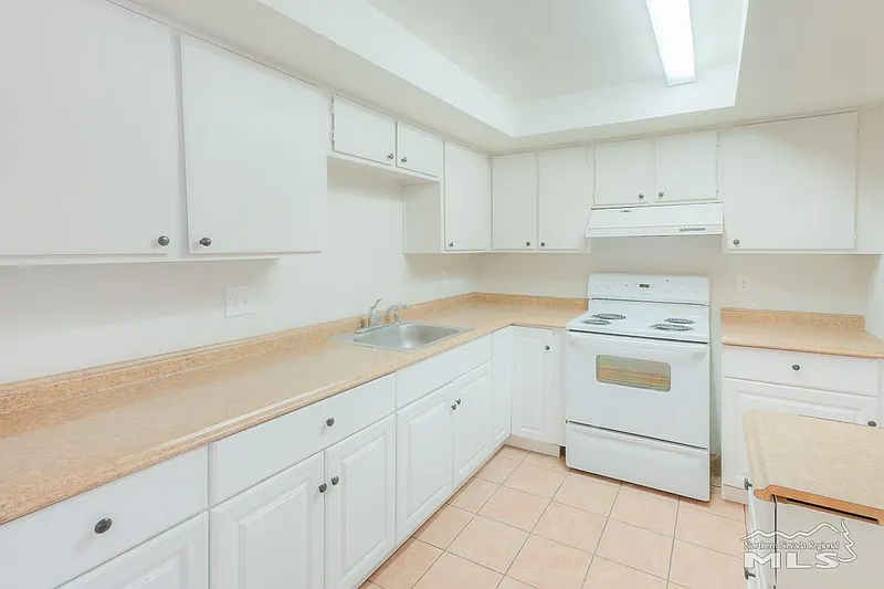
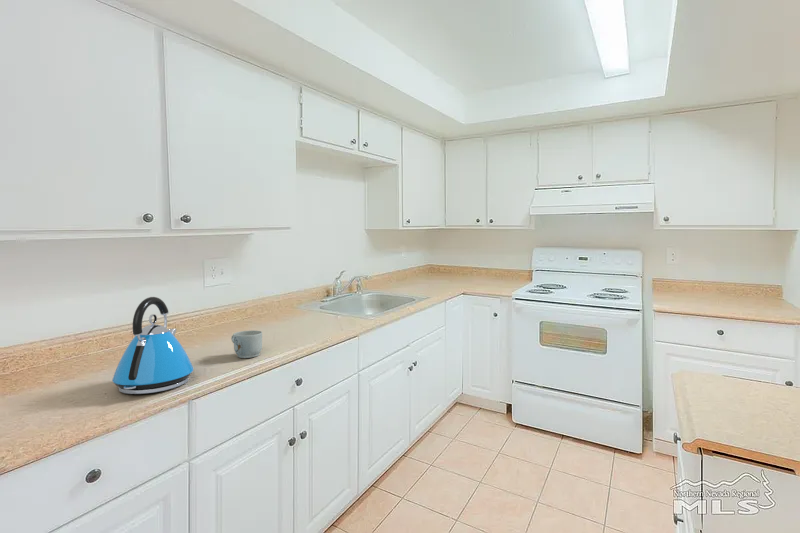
+ kettle [111,296,194,395]
+ mug [230,330,263,359]
